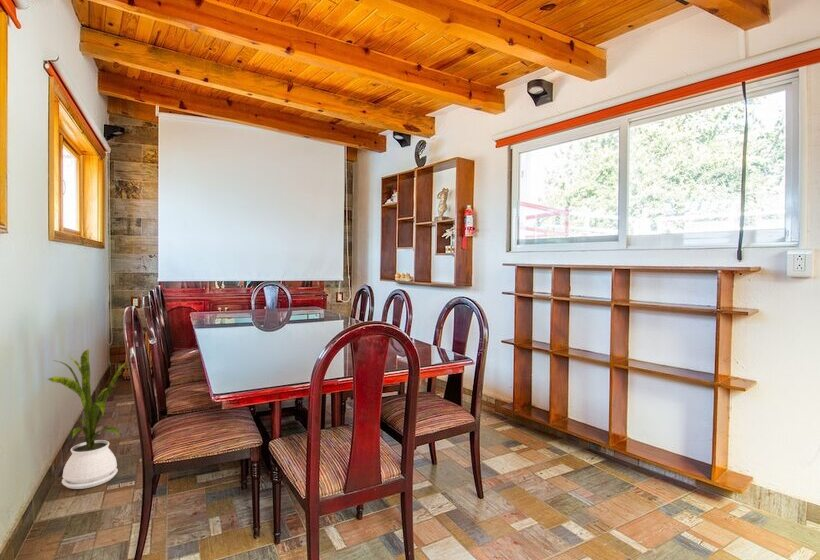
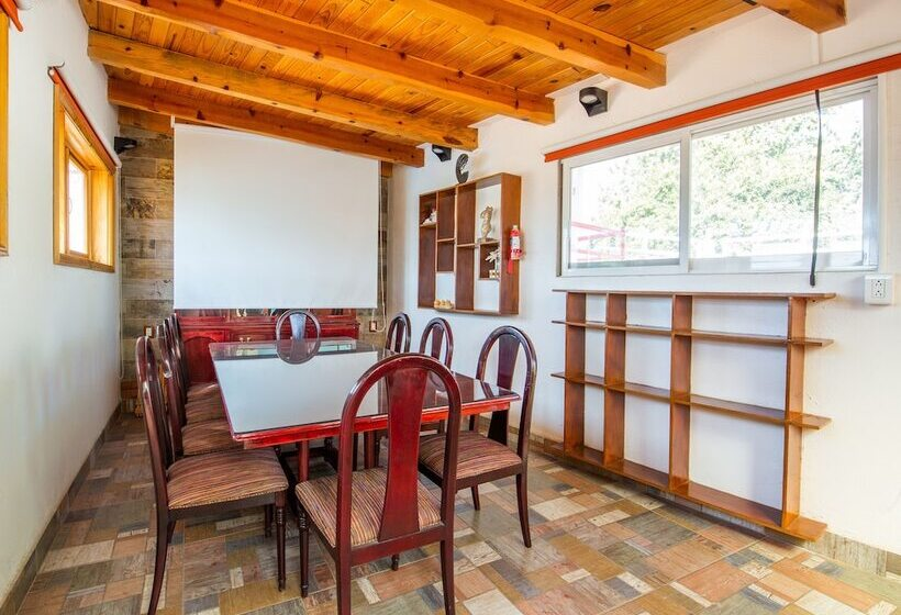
- house plant [46,348,127,490]
